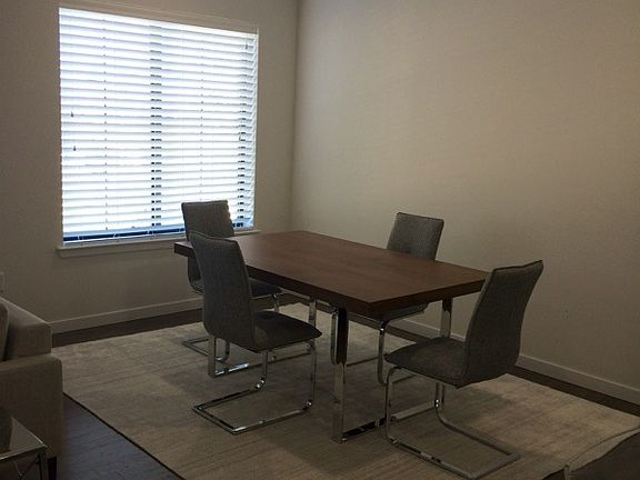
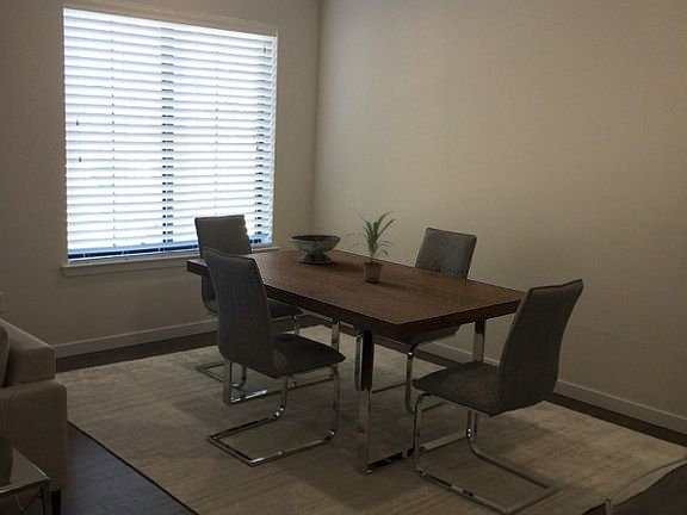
+ potted plant [345,207,396,284]
+ decorative bowl [289,234,342,265]
